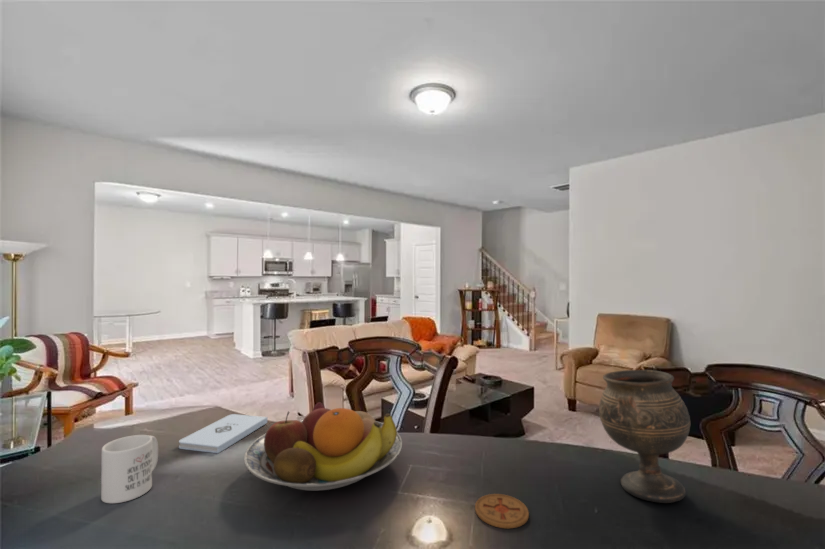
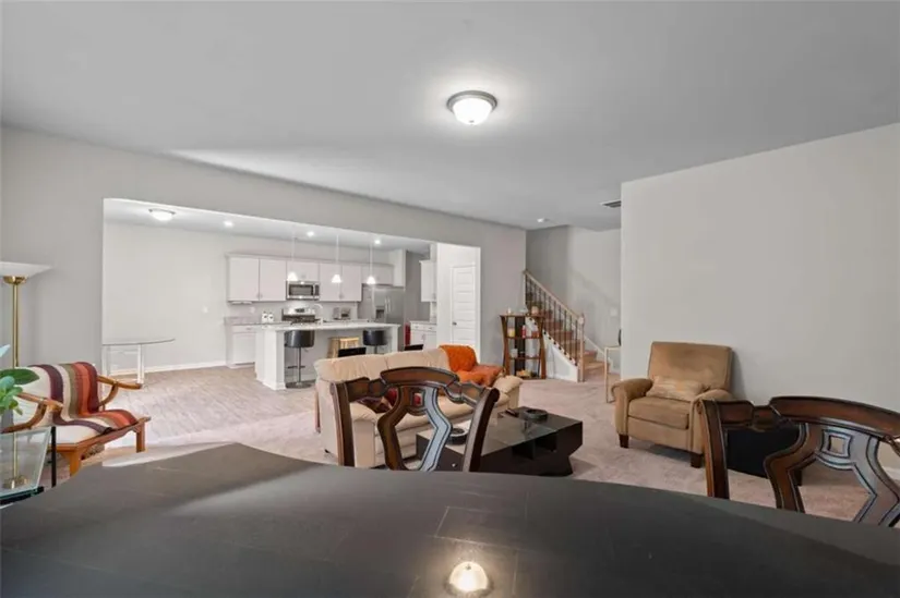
- coaster [474,493,530,529]
- fruit bowl [243,401,403,491]
- goblet [598,367,691,504]
- mug [100,434,159,504]
- notepad [178,413,268,454]
